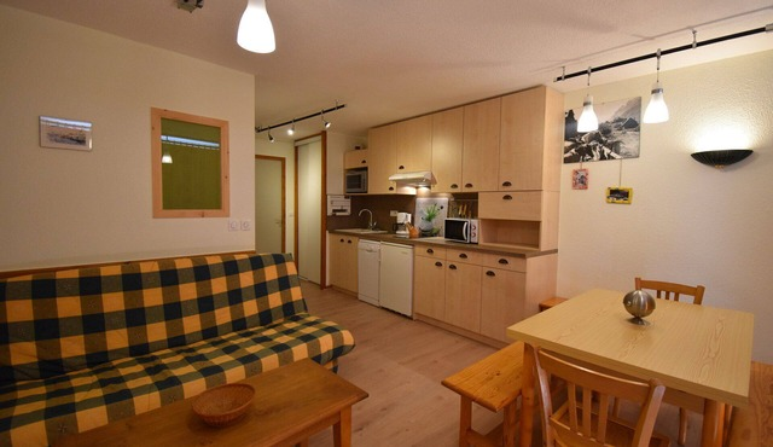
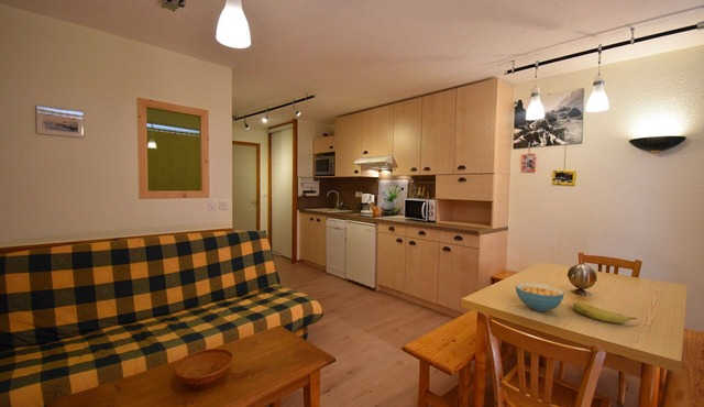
+ cereal bowl [515,282,565,312]
+ fruit [572,301,638,324]
